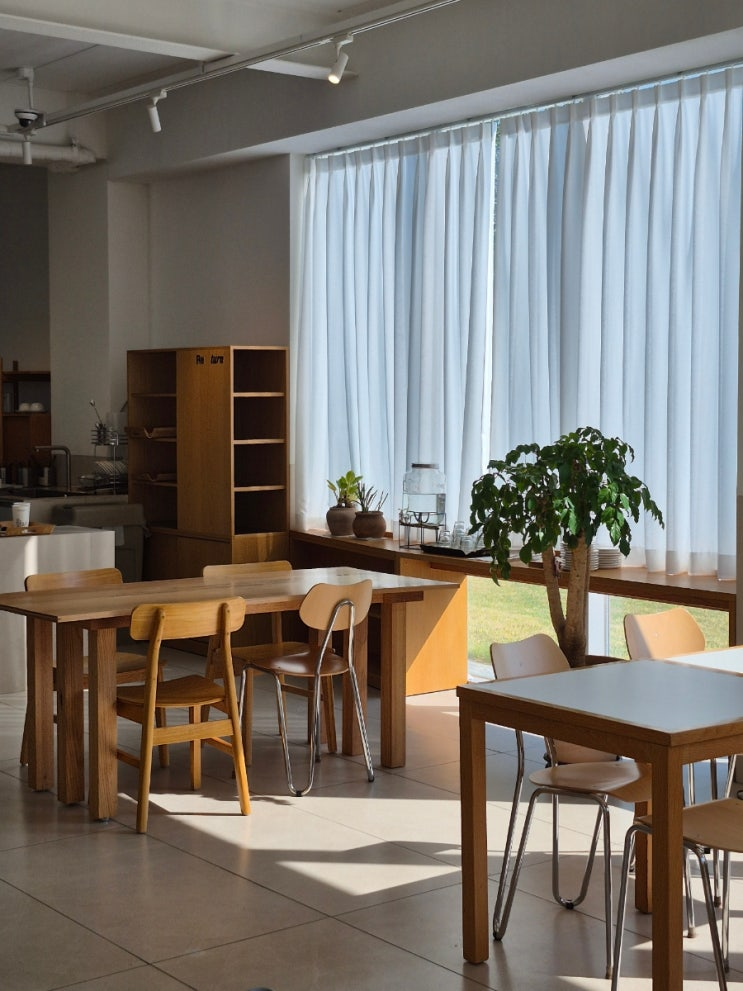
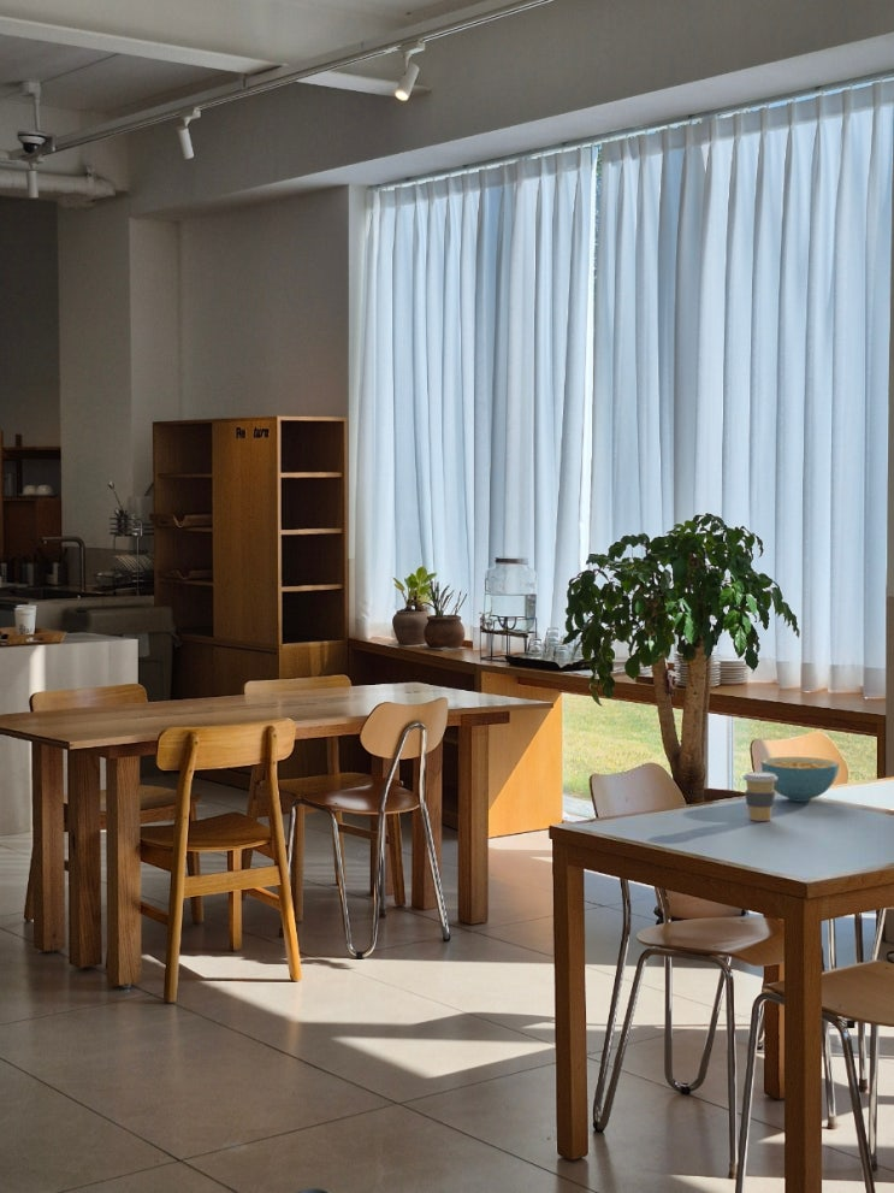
+ cereal bowl [760,756,840,803]
+ coffee cup [742,770,777,822]
